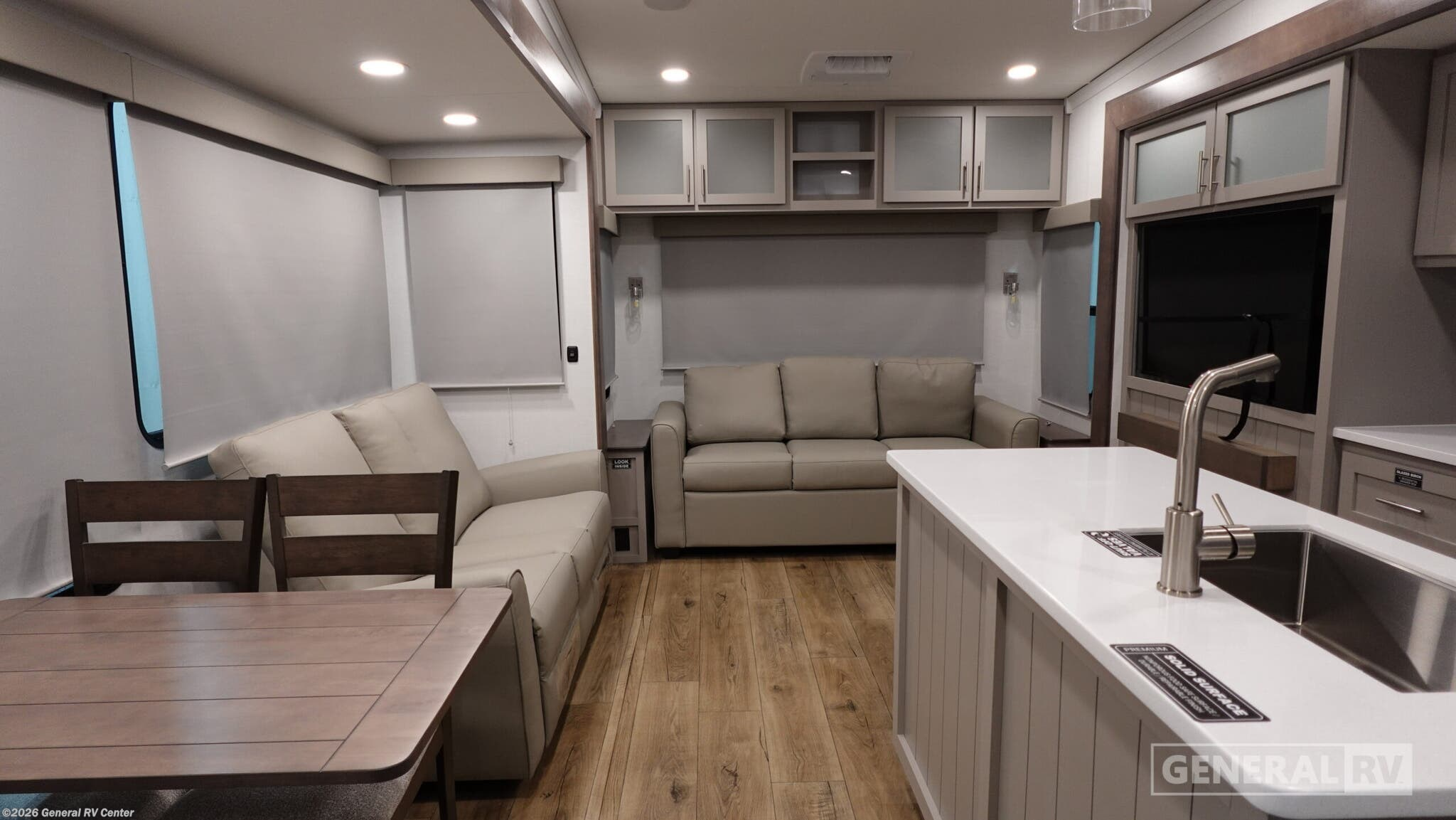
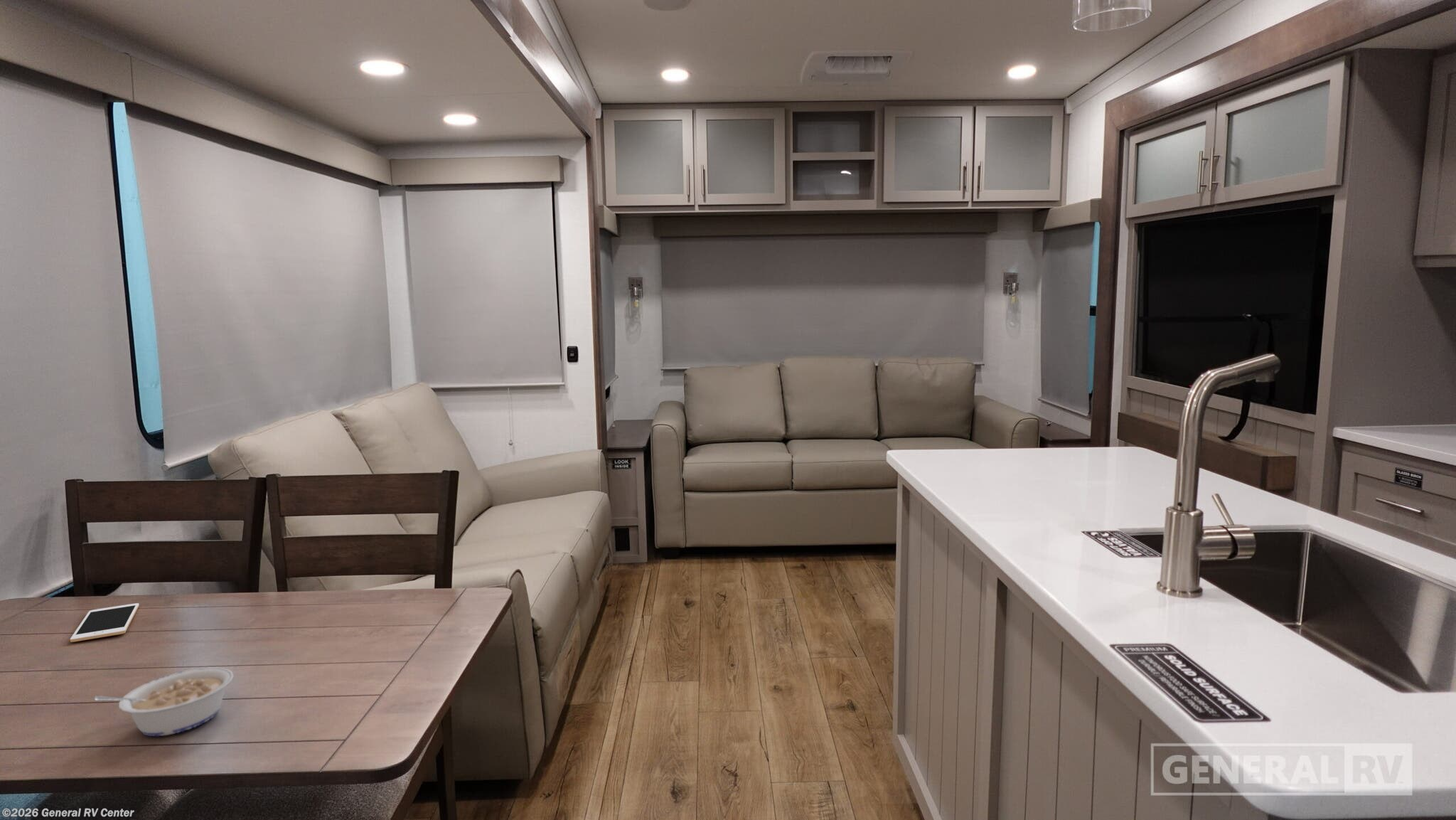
+ legume [93,667,235,737]
+ cell phone [70,602,140,643]
